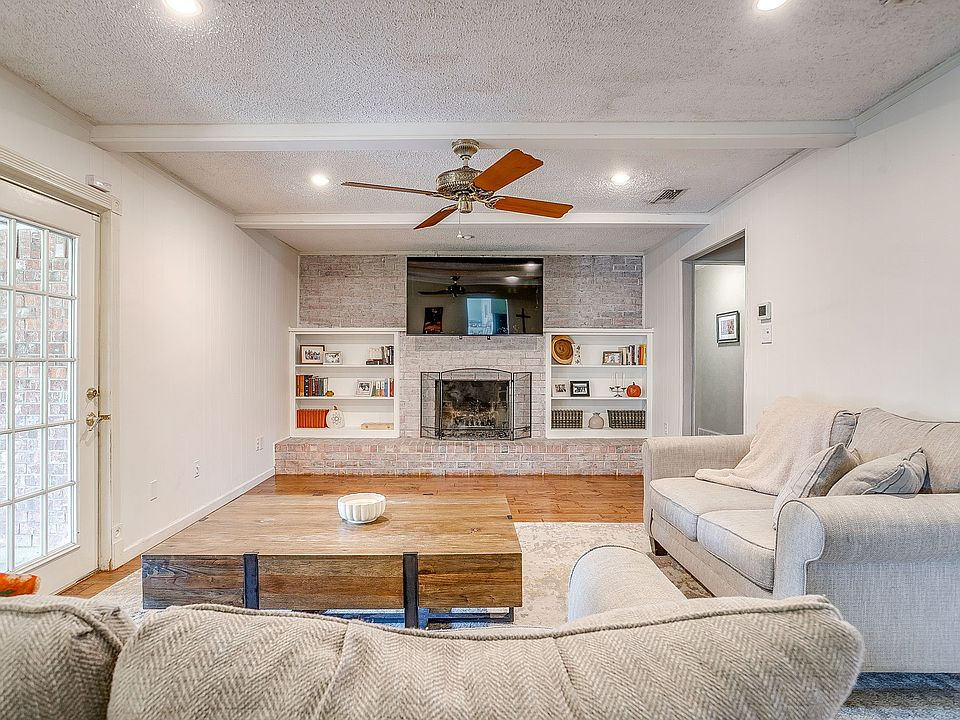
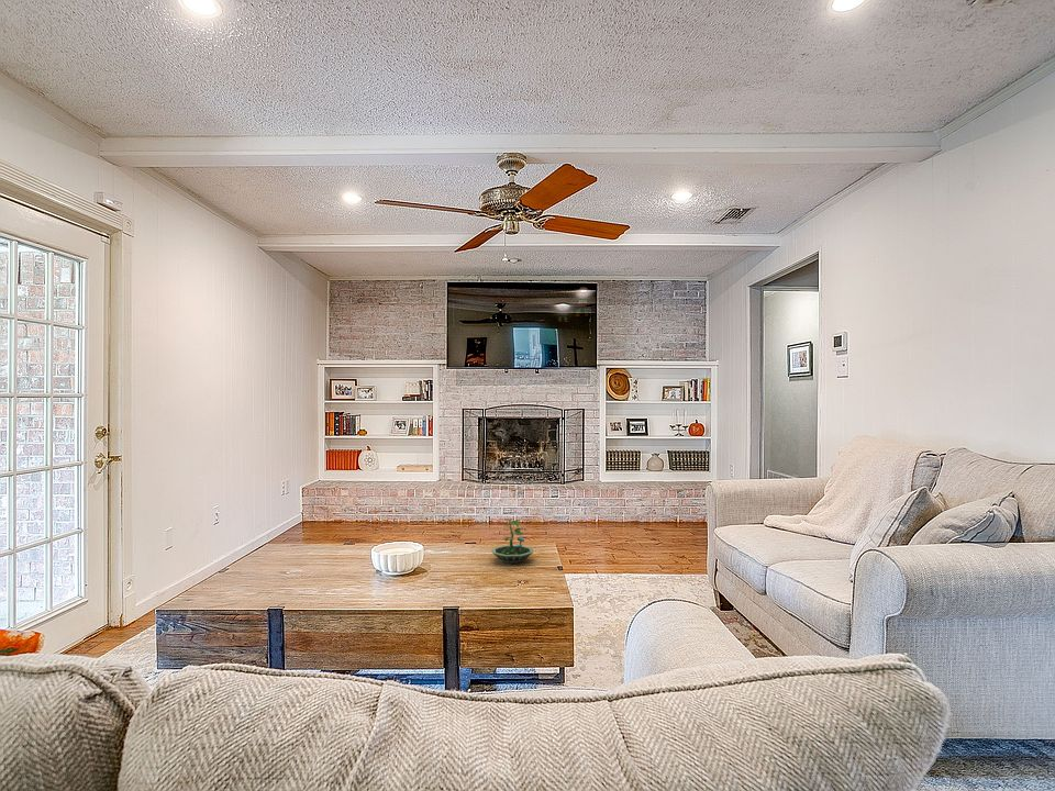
+ terrarium [491,517,535,565]
